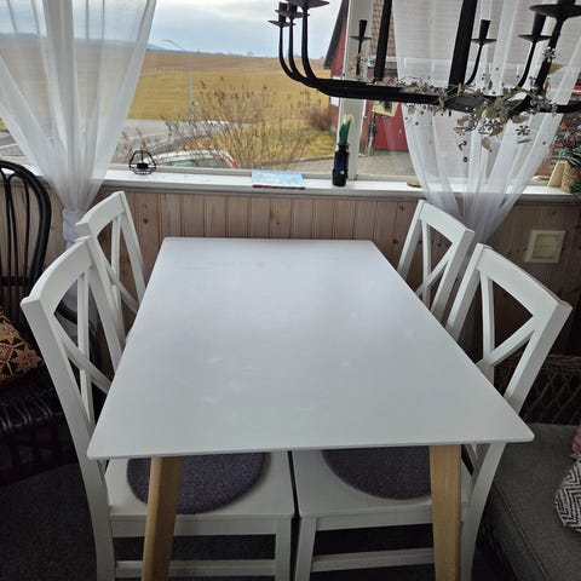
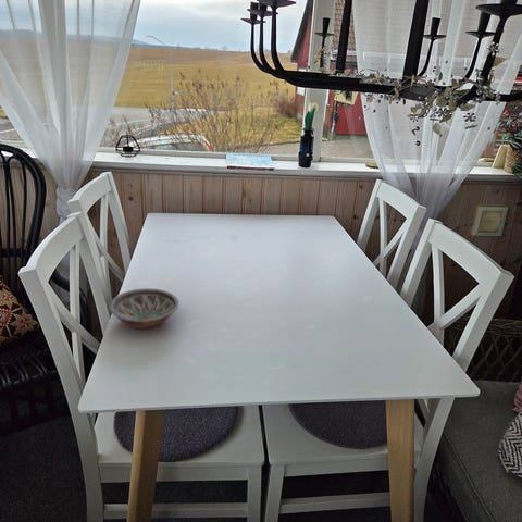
+ bowl [108,287,179,330]
